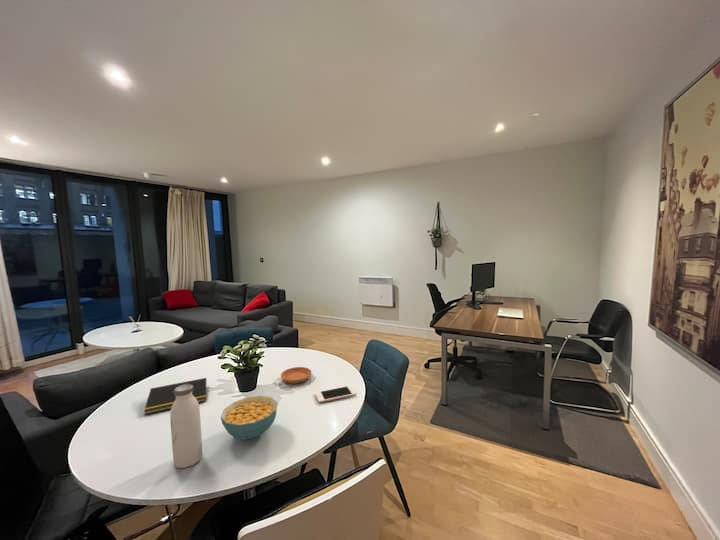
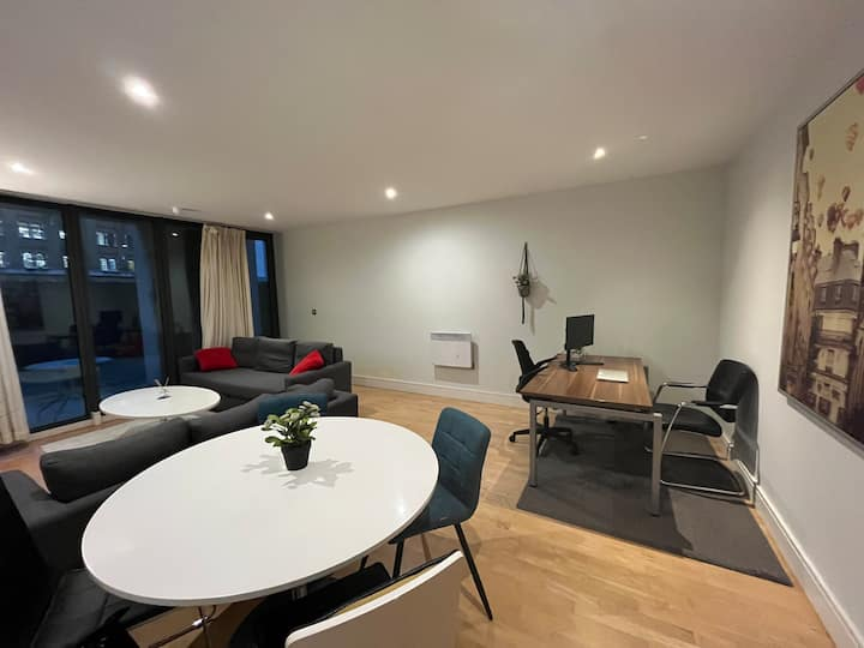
- cell phone [314,385,357,404]
- notepad [143,377,207,416]
- water bottle [169,384,203,469]
- cereal bowl [220,395,278,441]
- saucer [280,366,313,385]
